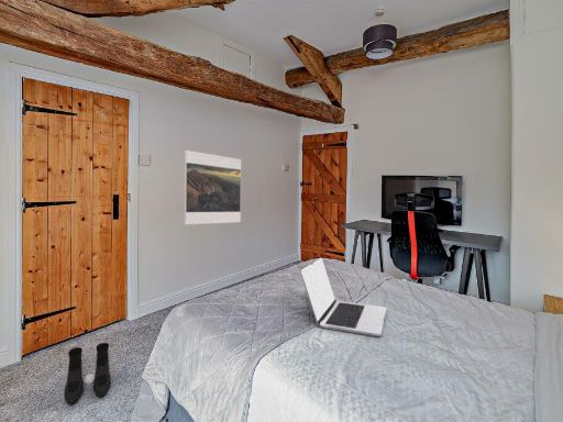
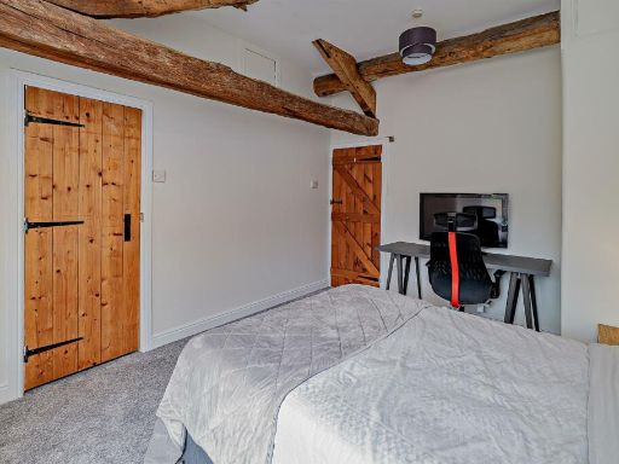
- laptop [299,256,387,337]
- boots [63,342,112,407]
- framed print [183,149,242,225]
